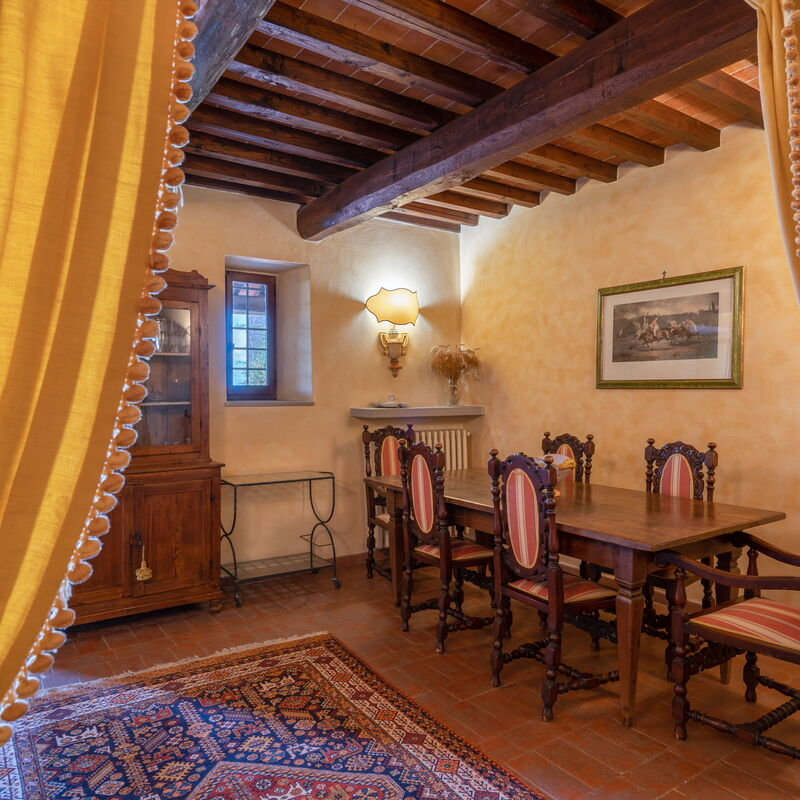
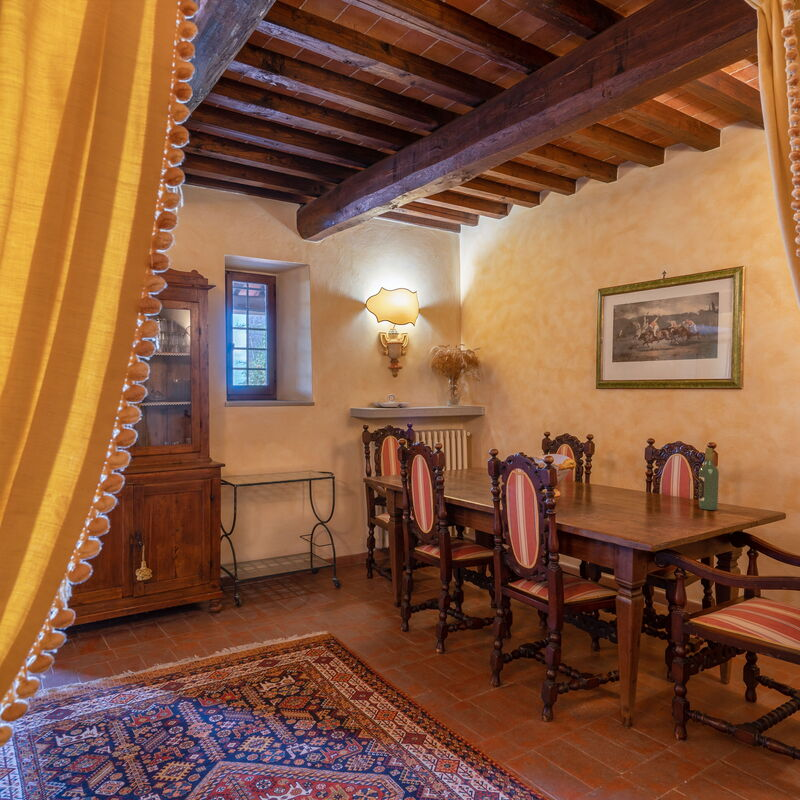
+ wine bottle [698,447,720,511]
